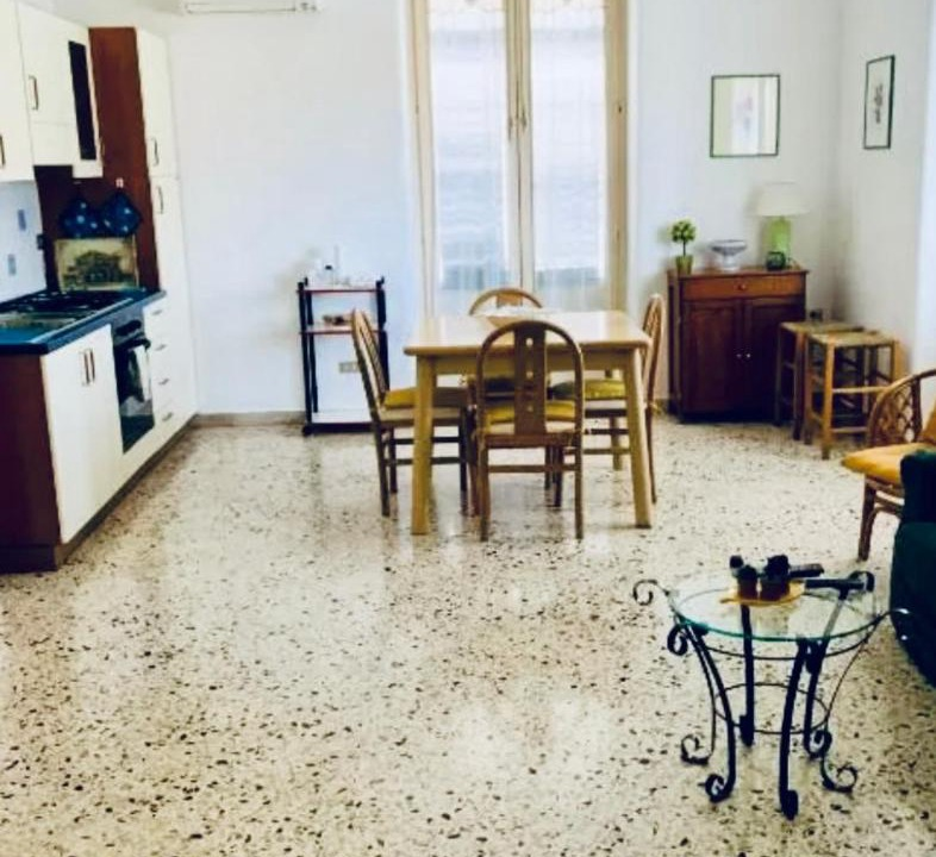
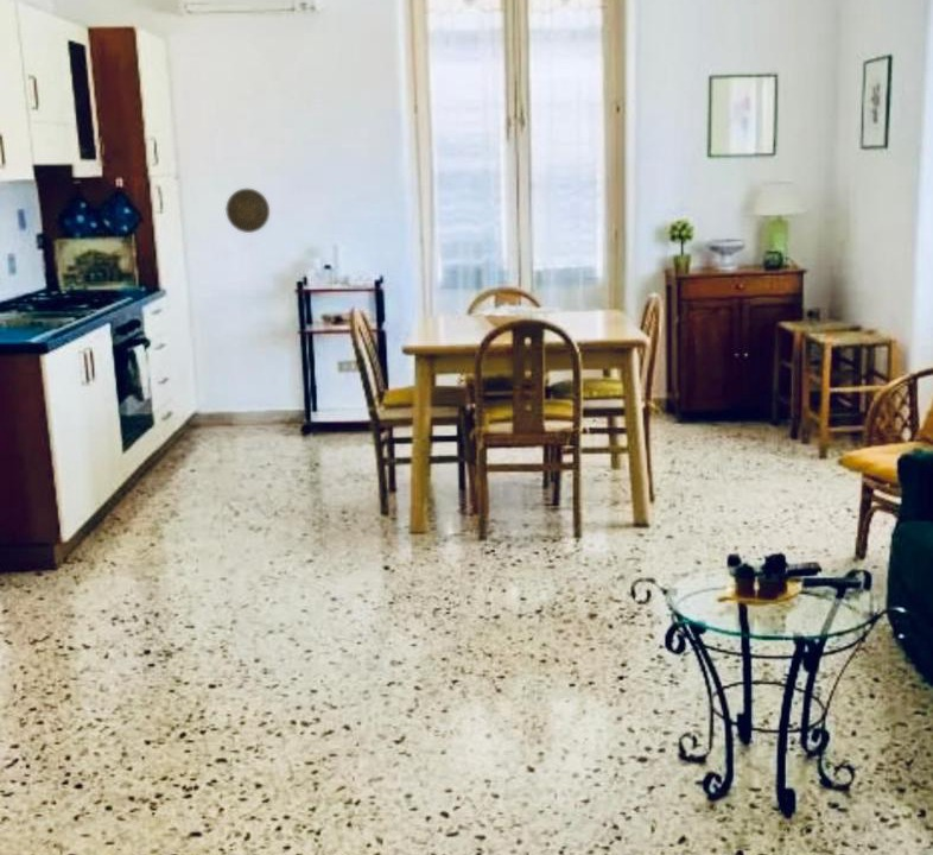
+ decorative plate [224,188,271,234]
